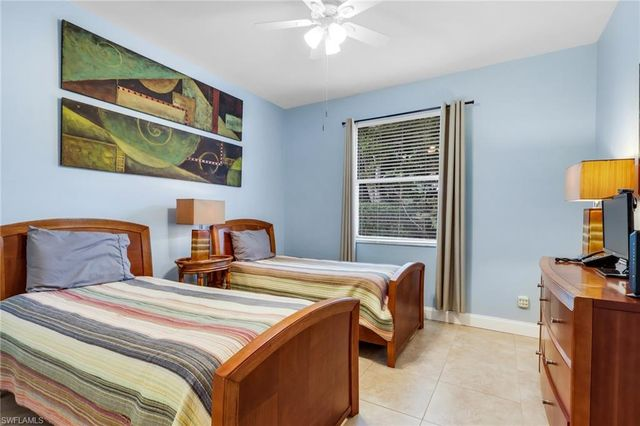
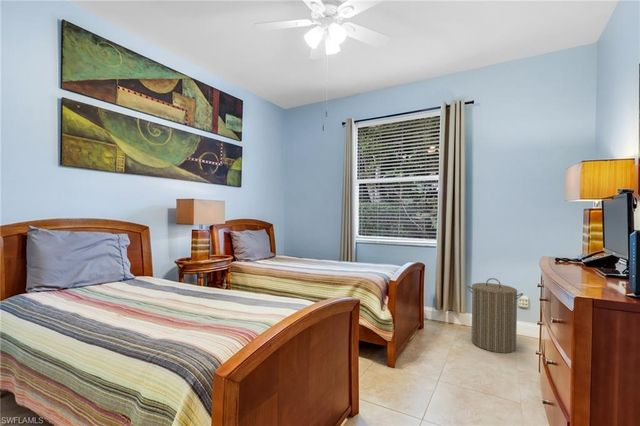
+ laundry hamper [466,277,524,354]
